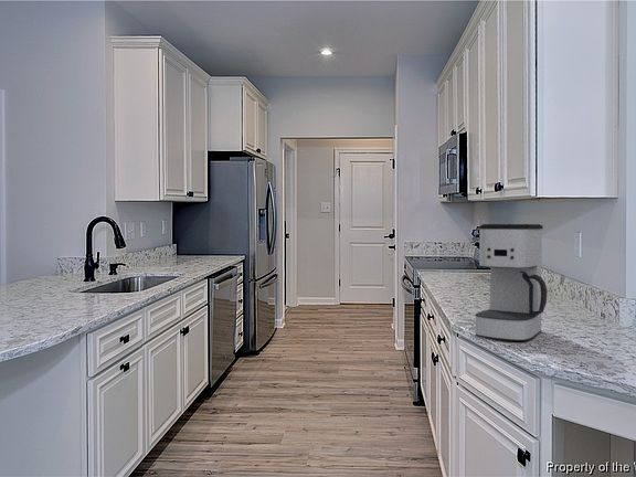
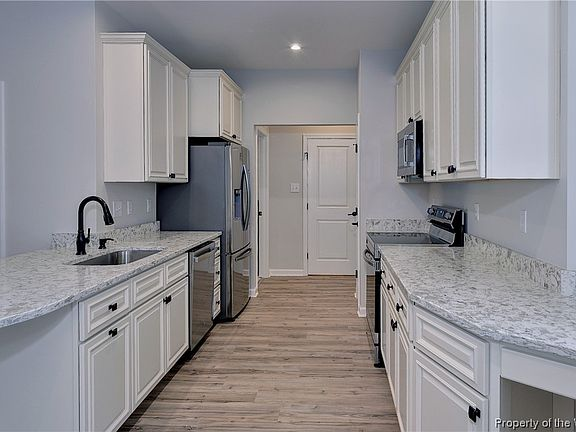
- coffee maker [474,223,549,342]
